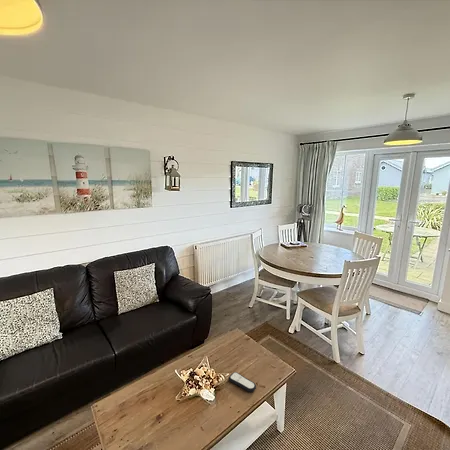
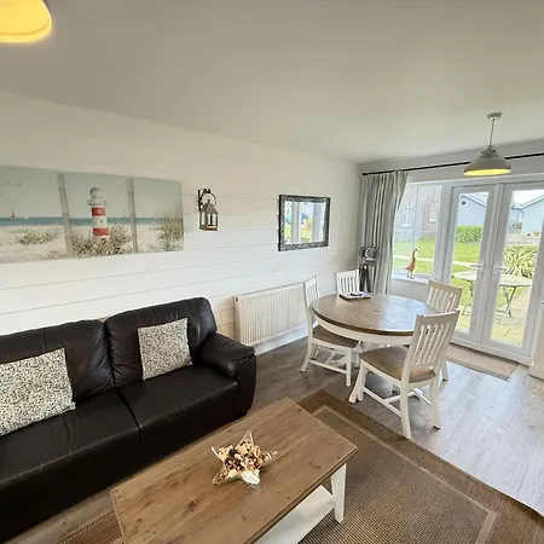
- remote control [228,371,257,393]
